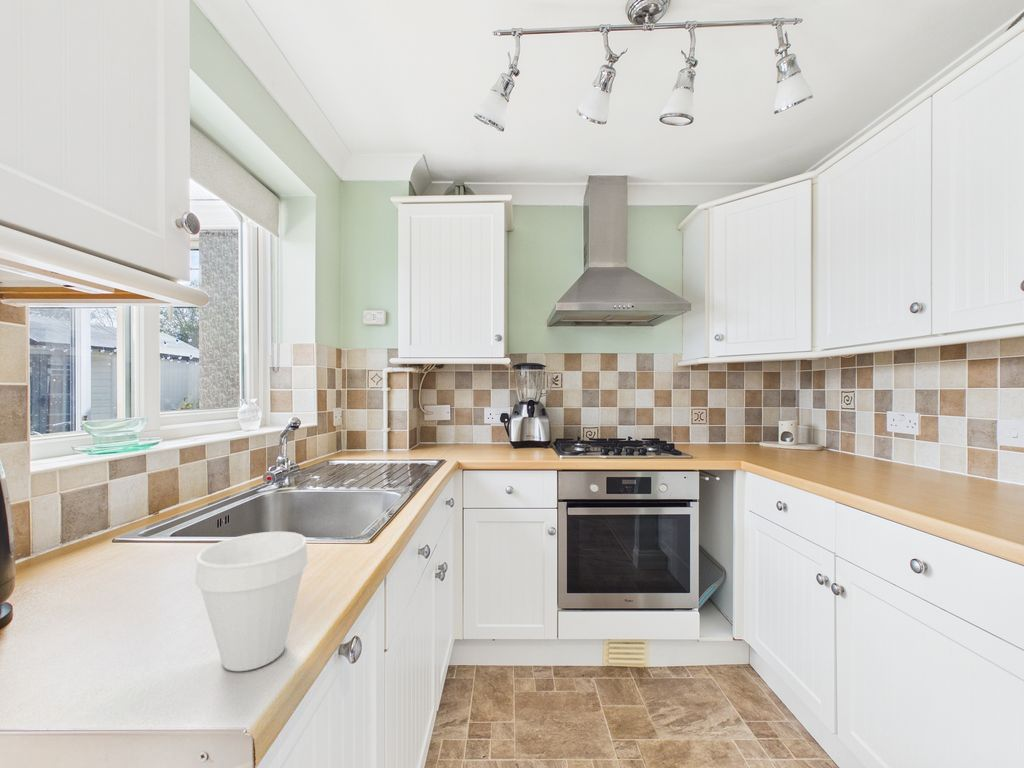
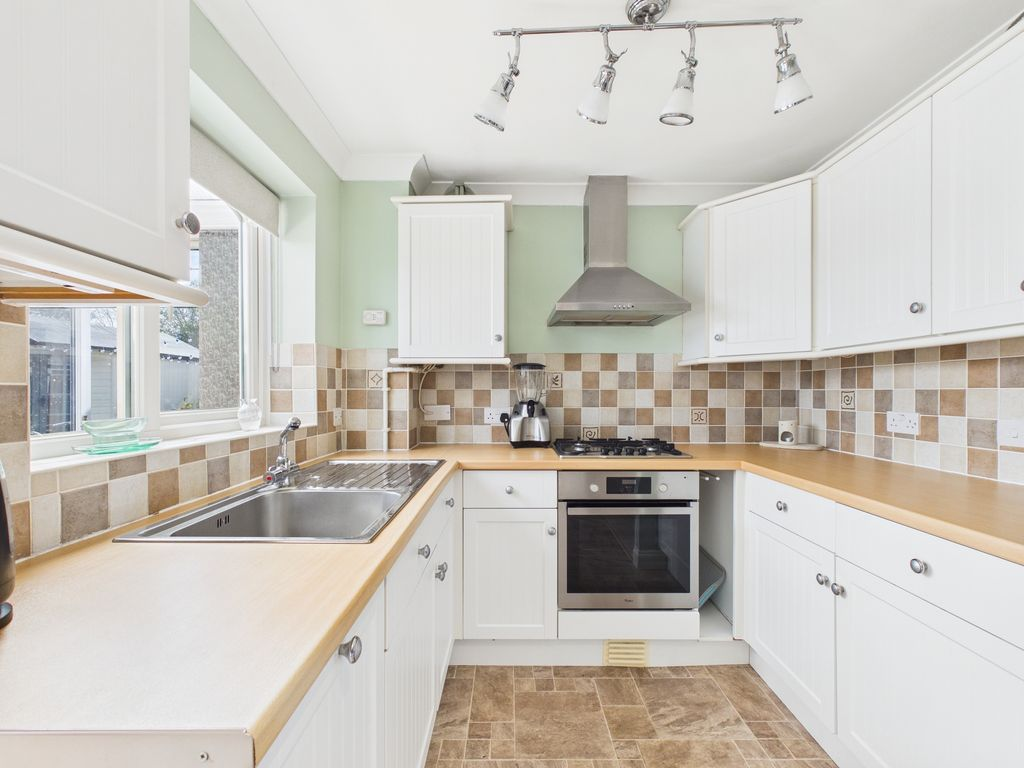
- cup [194,531,309,672]
